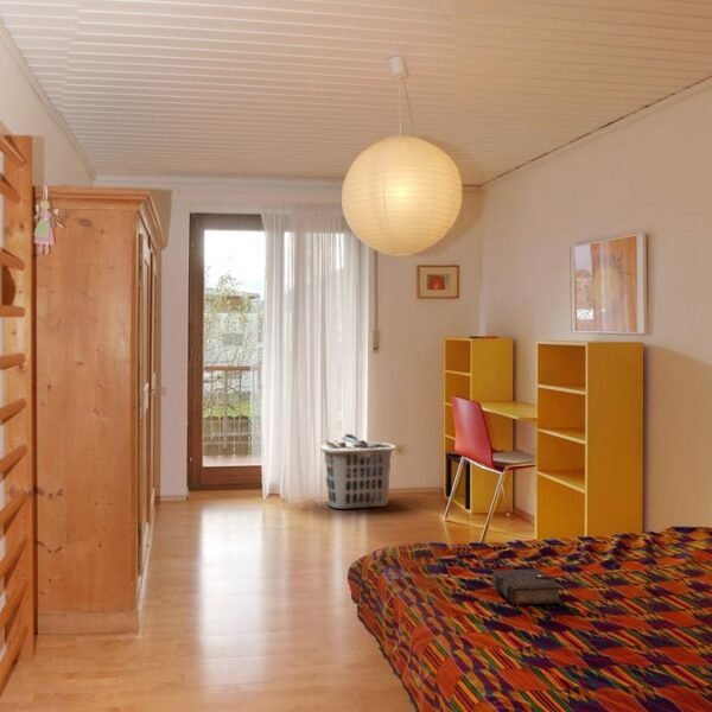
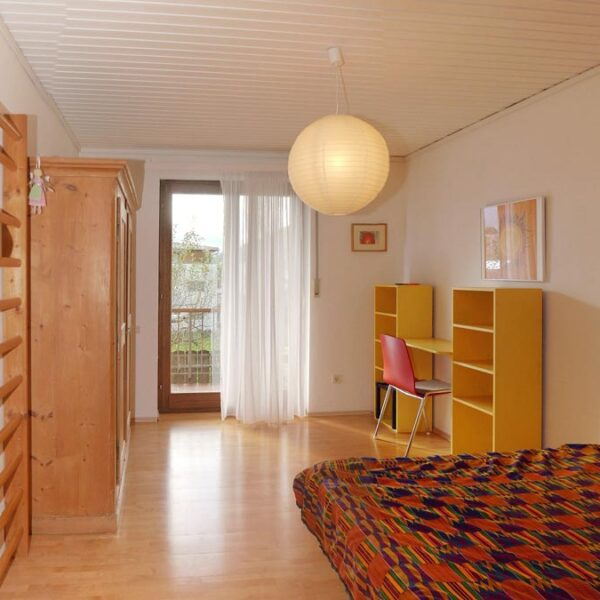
- clothes hamper [319,433,396,510]
- book [491,567,562,614]
